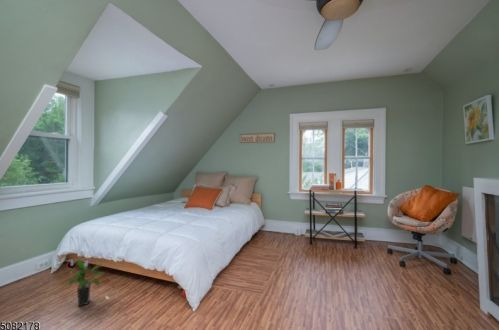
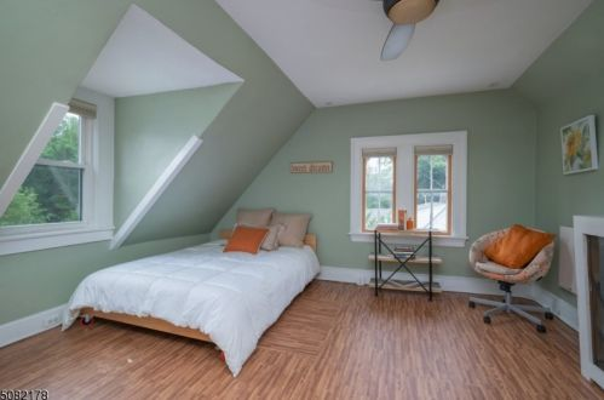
- potted plant [61,258,106,308]
